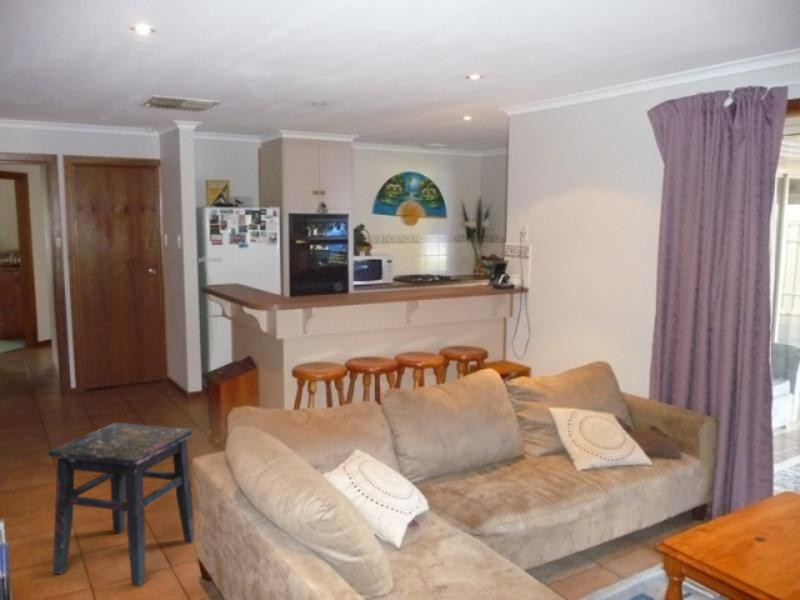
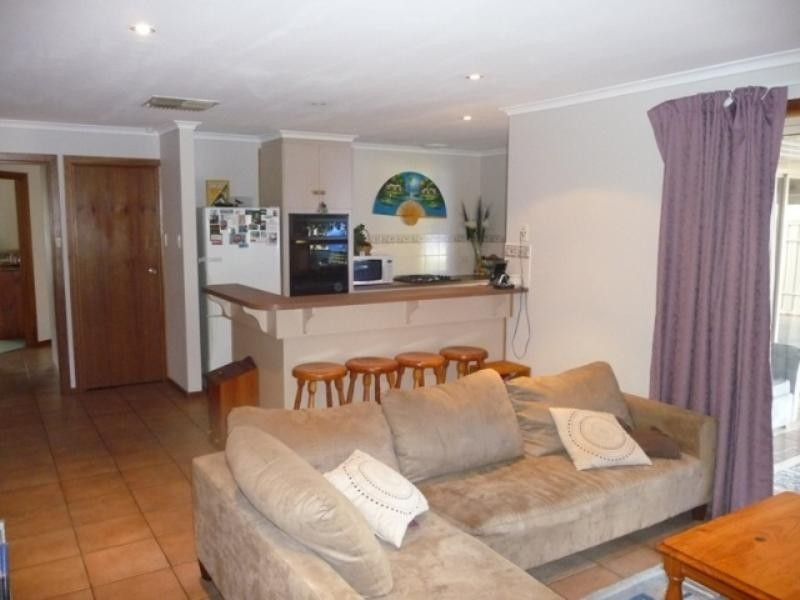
- side table [47,422,195,587]
